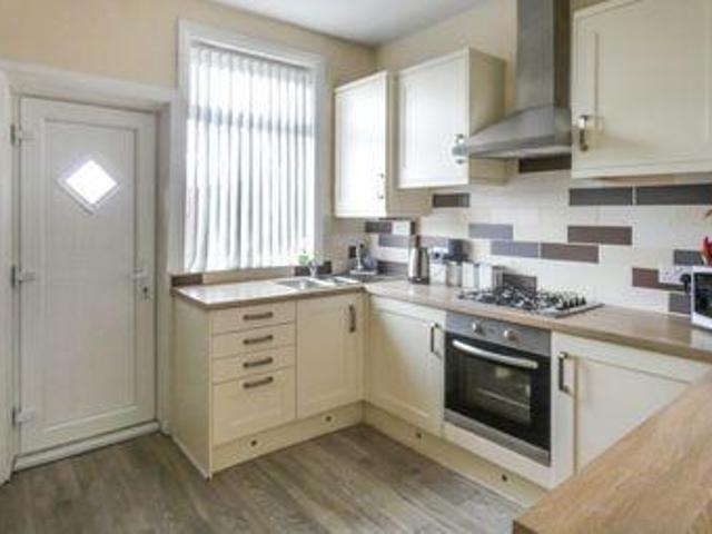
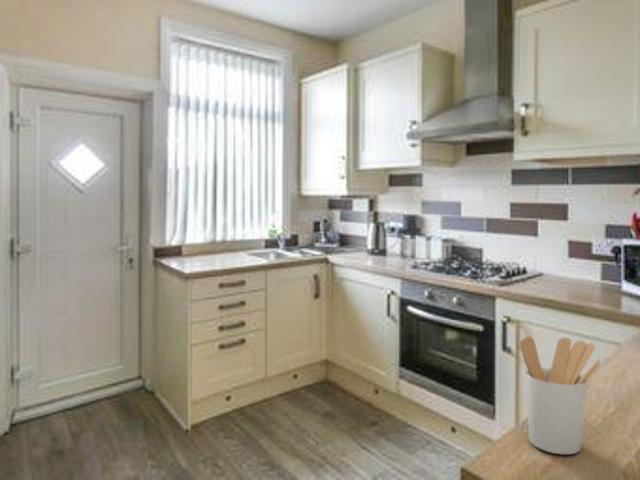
+ utensil holder [519,335,601,455]
